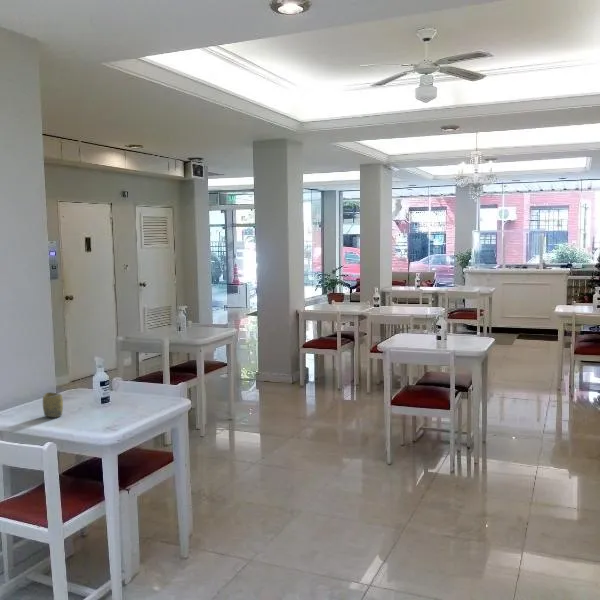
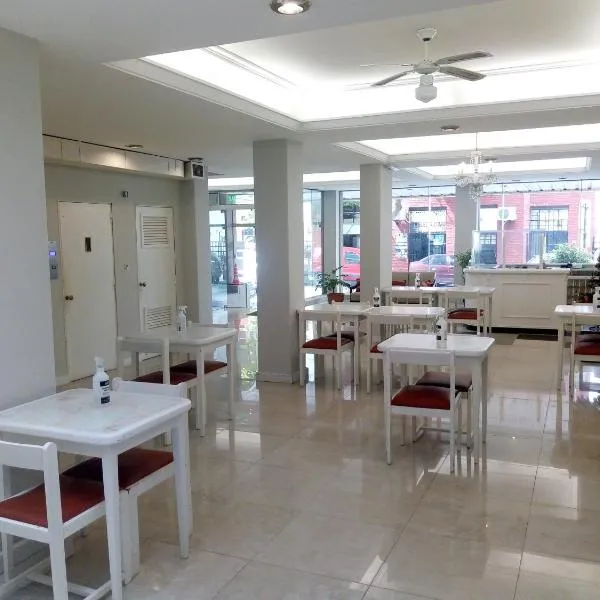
- cup [42,391,64,418]
